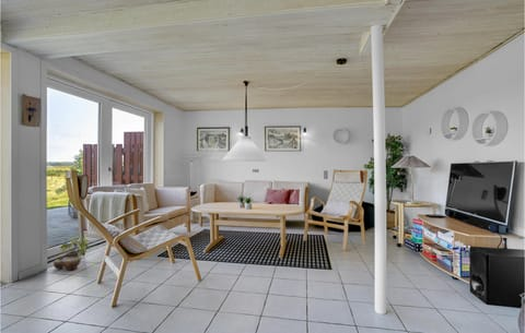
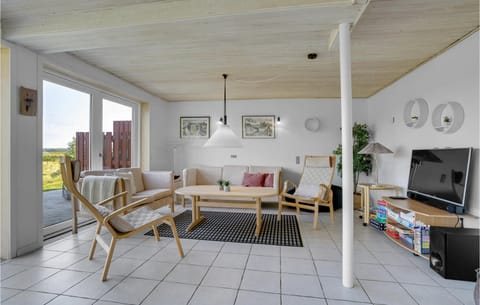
- potted plant [52,234,92,272]
